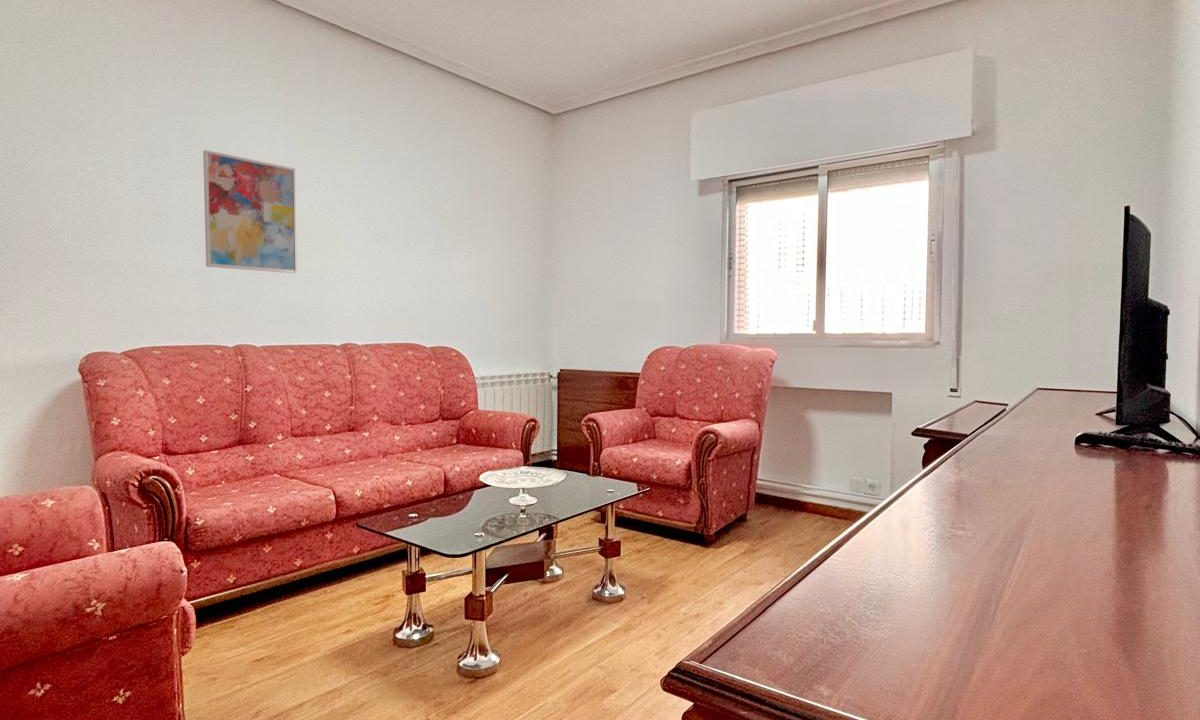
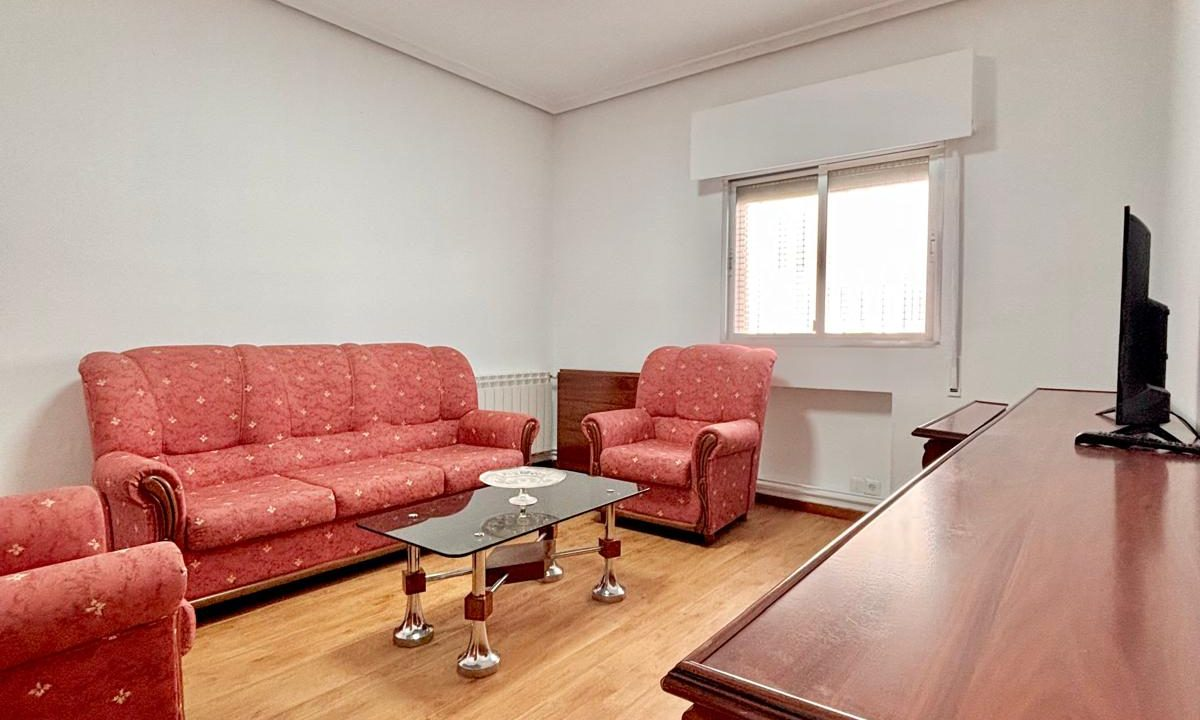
- wall art [202,149,298,274]
